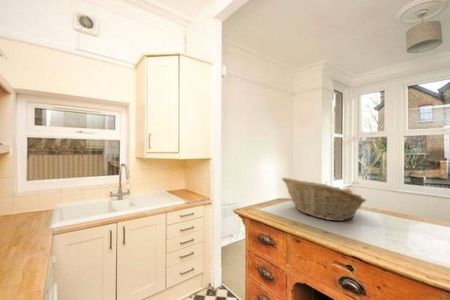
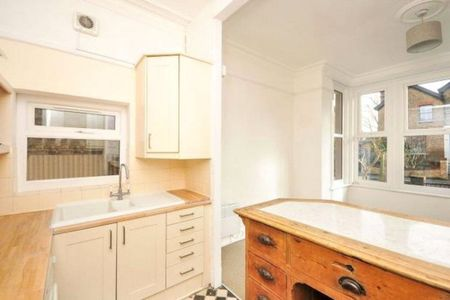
- fruit basket [281,176,367,222]
